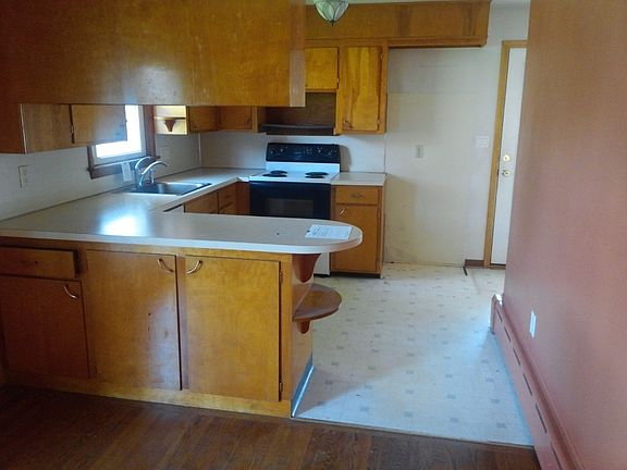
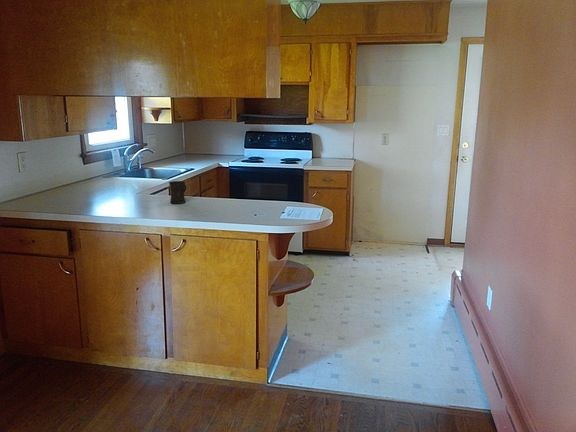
+ mug [168,180,187,205]
